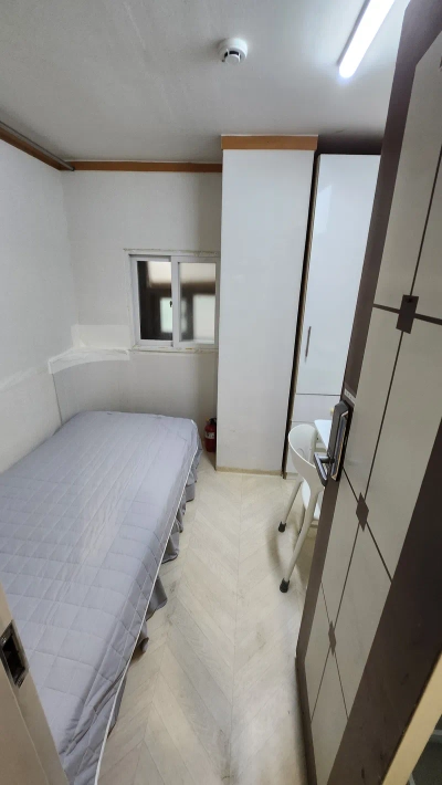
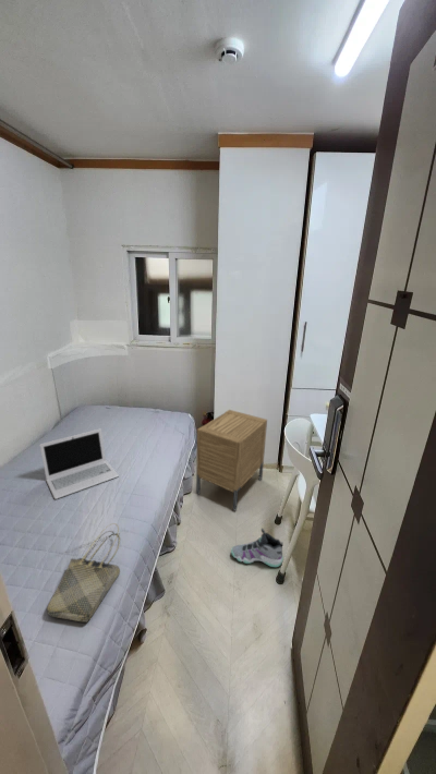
+ laptop [39,427,120,500]
+ tote bag [46,522,121,624]
+ sneaker [230,528,284,568]
+ nightstand [195,409,268,512]
